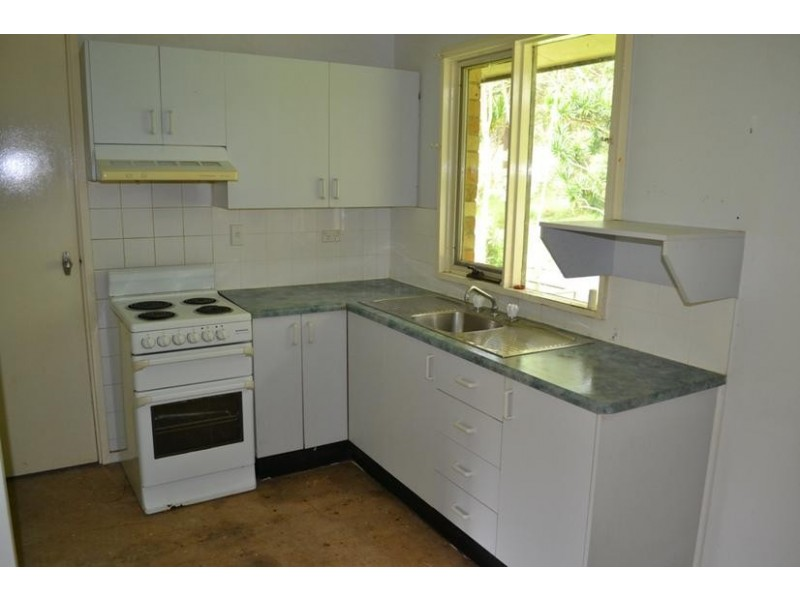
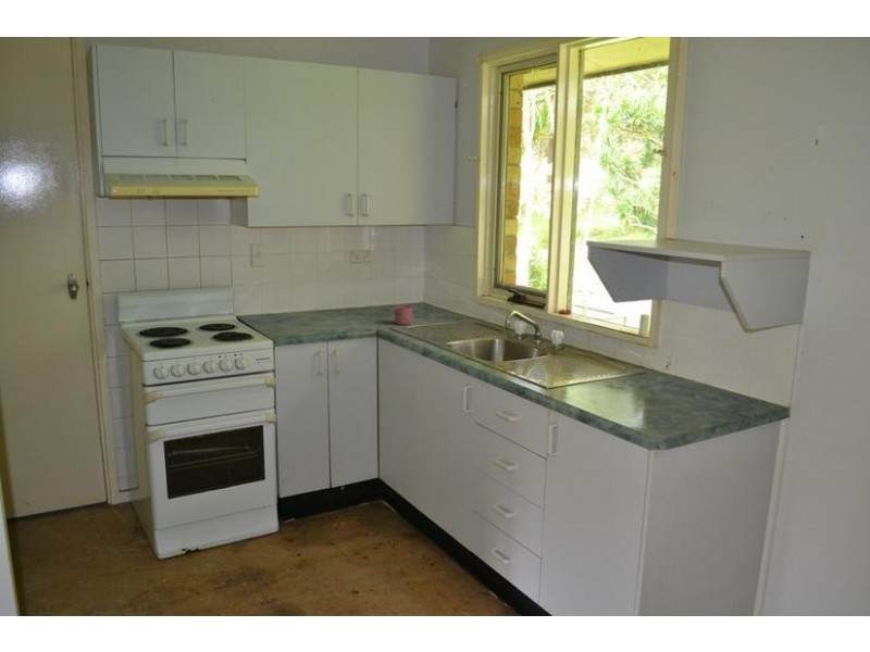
+ mug [388,304,413,326]
